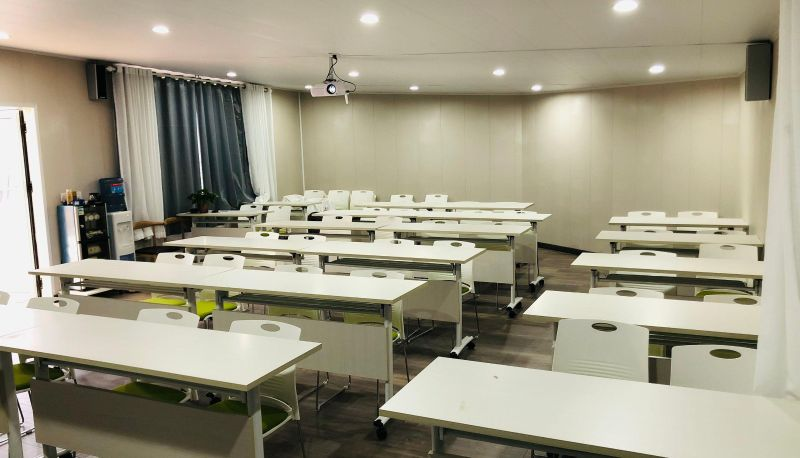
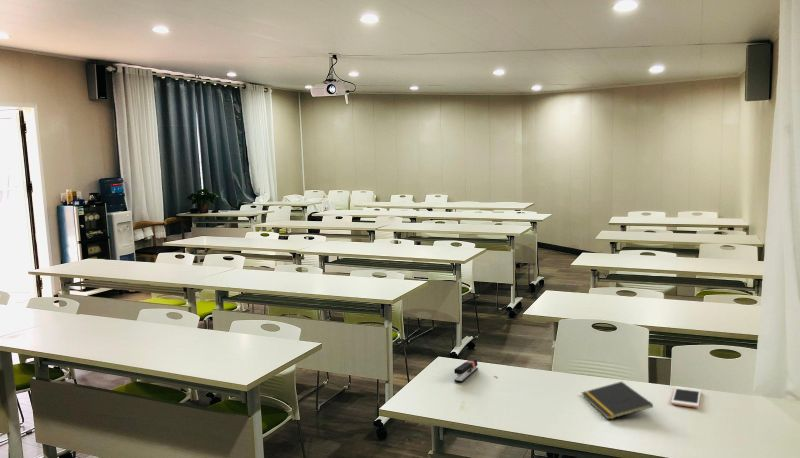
+ cell phone [671,386,702,409]
+ notepad [580,381,654,421]
+ stapler [453,358,479,383]
